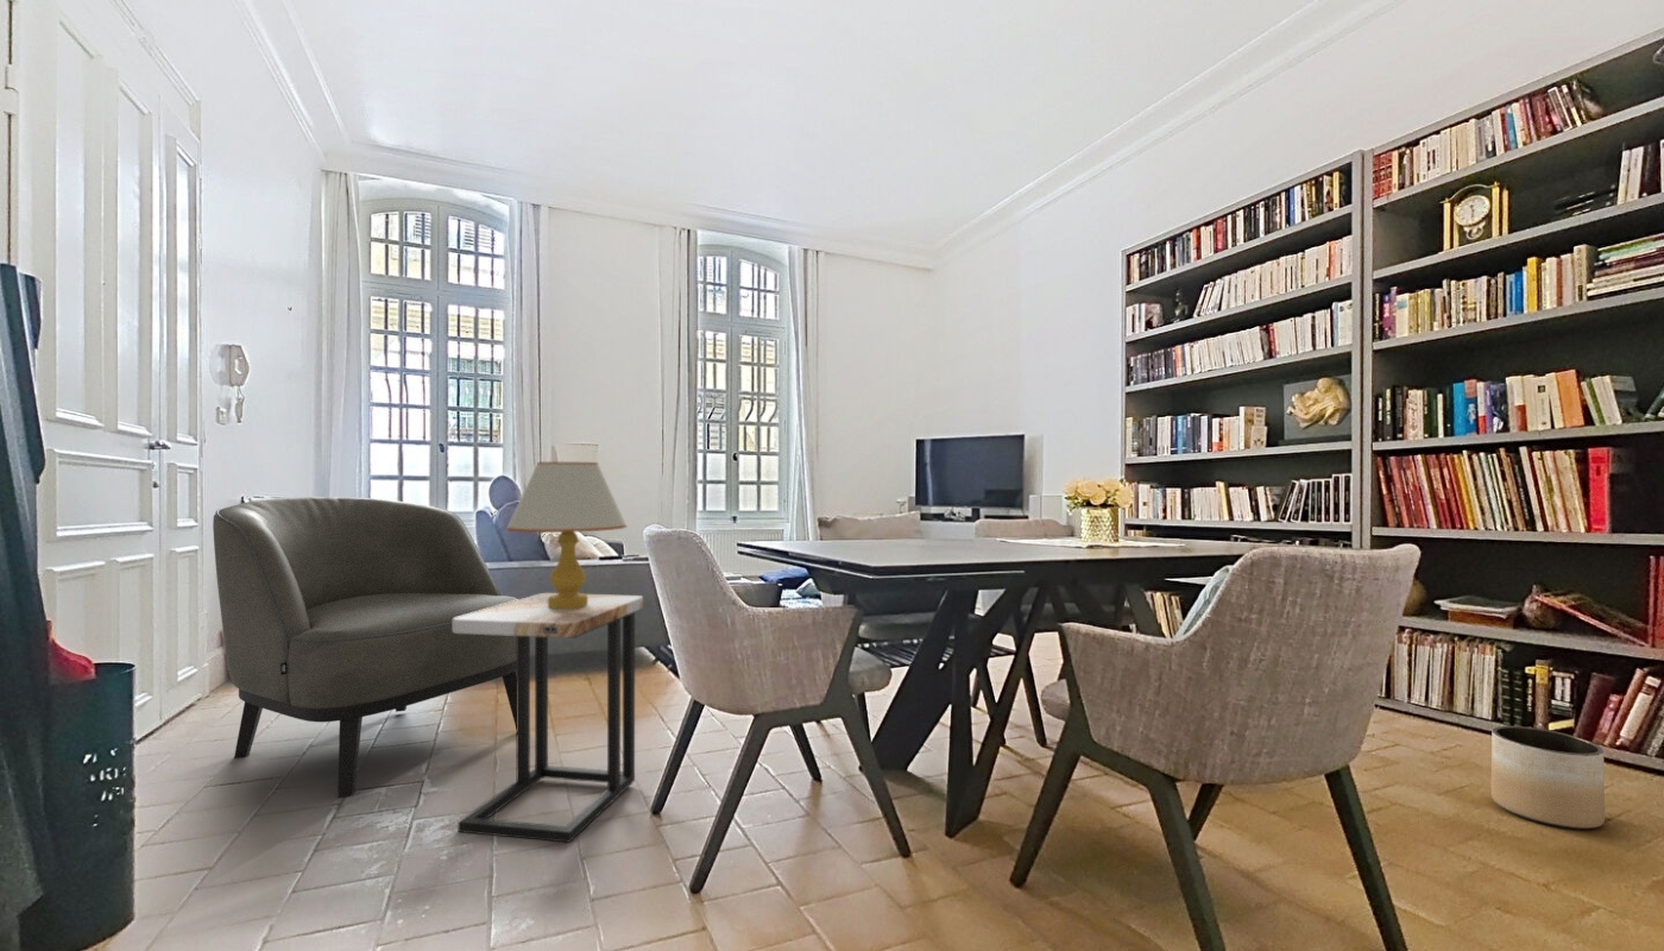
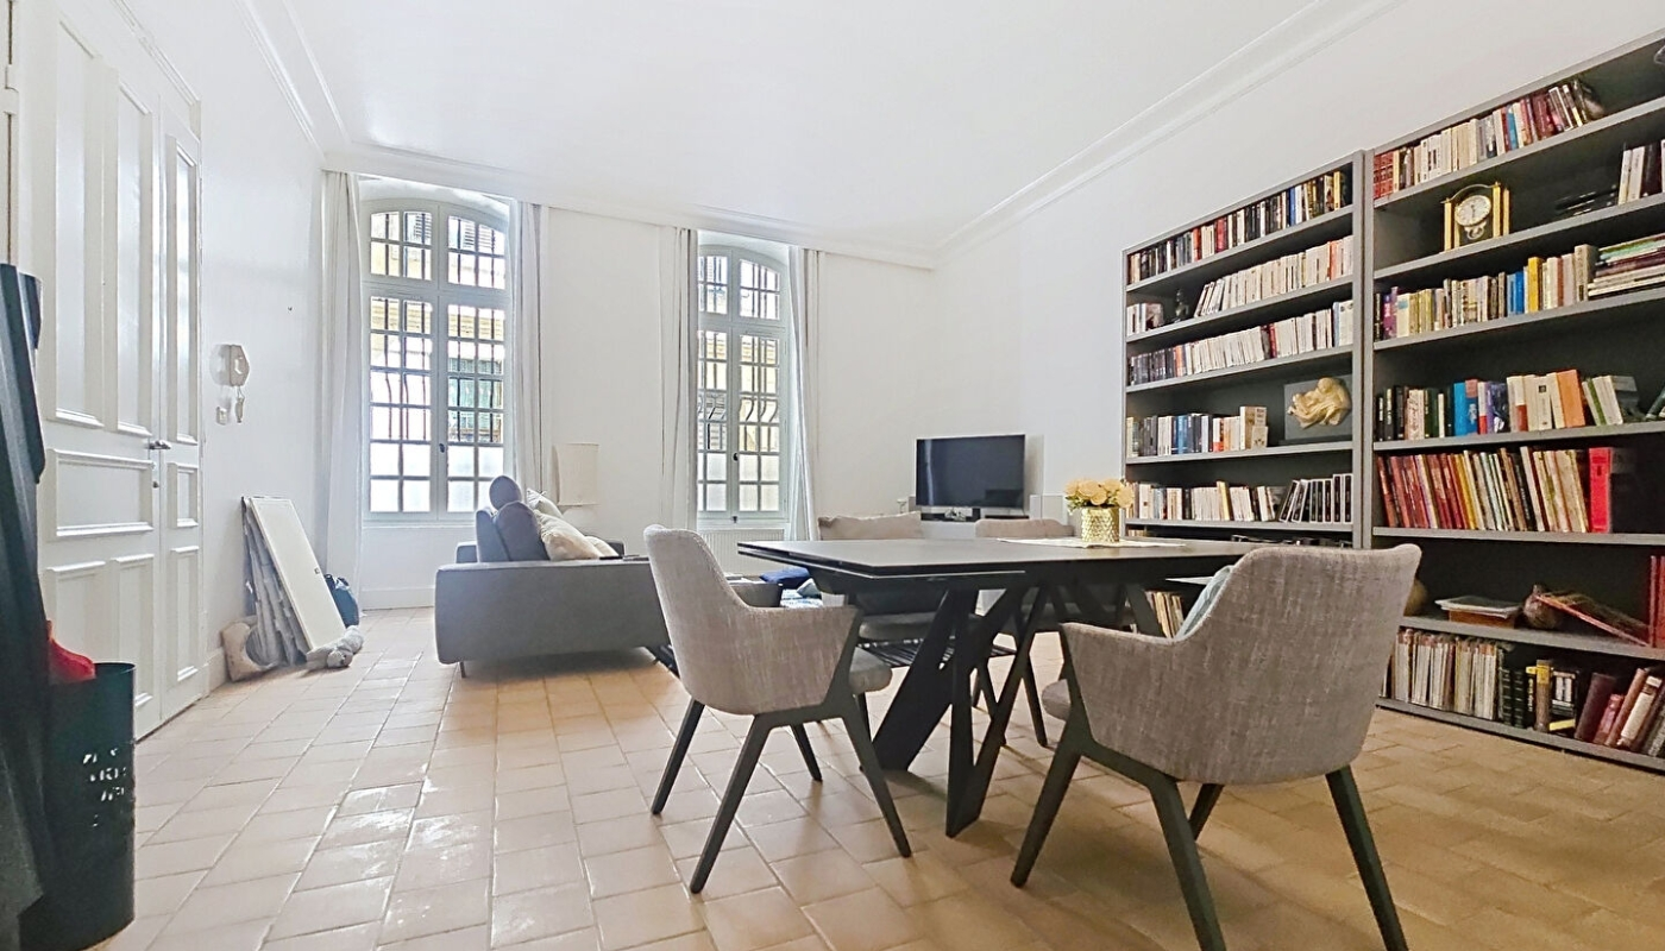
- table lamp [505,461,628,610]
- side table [453,592,644,844]
- armchair [212,496,518,799]
- planter [1490,725,1606,831]
